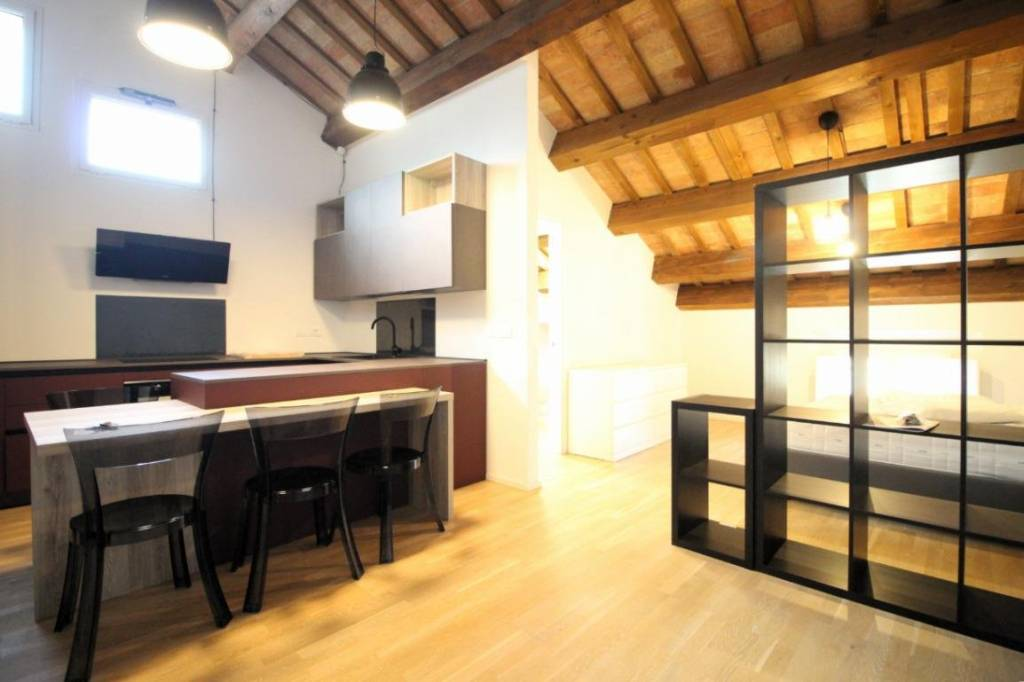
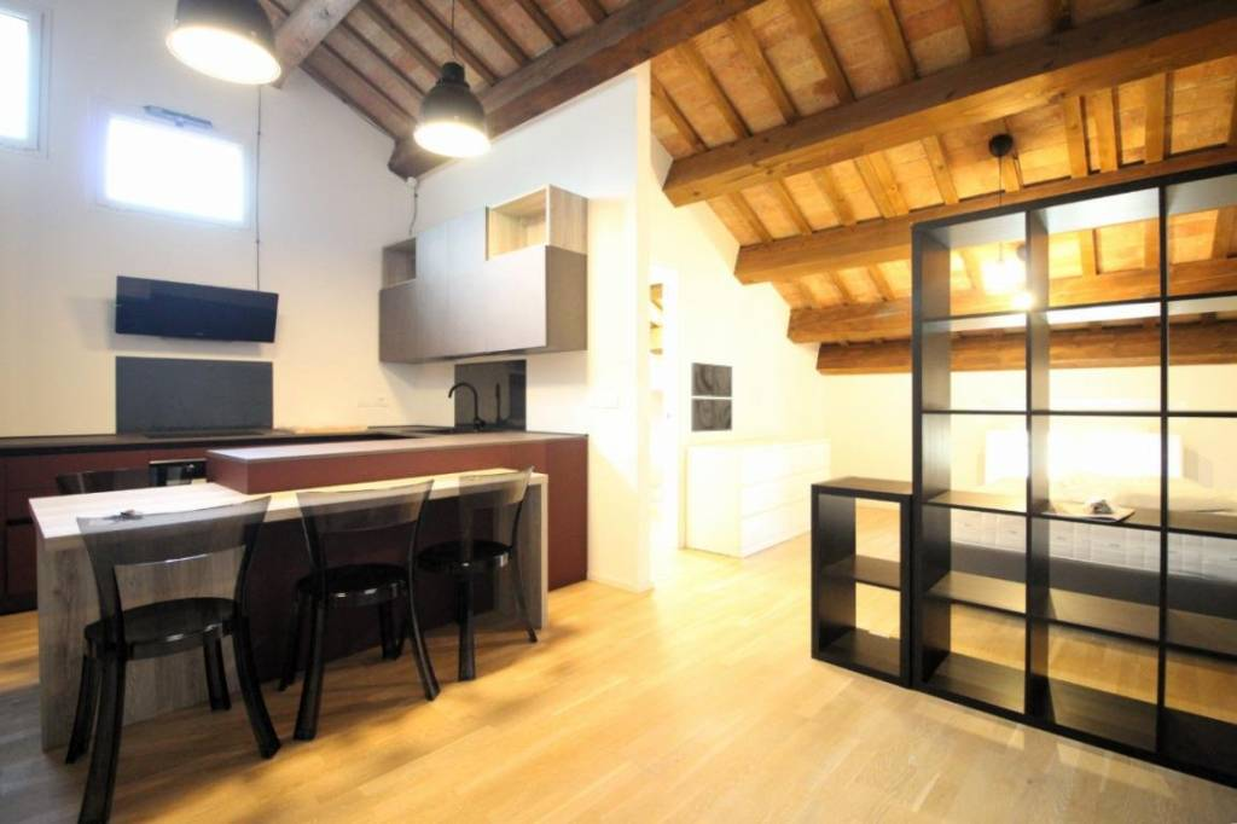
+ wall art [690,361,733,434]
